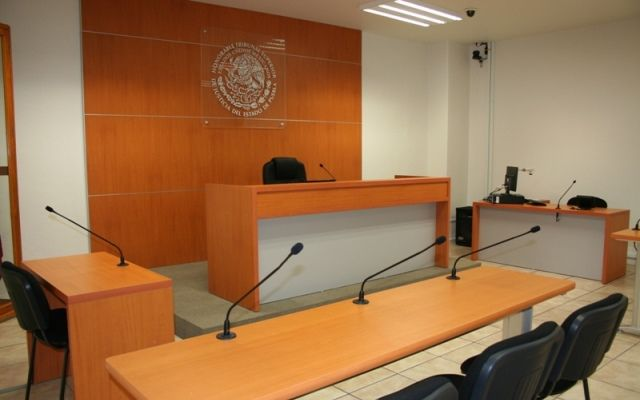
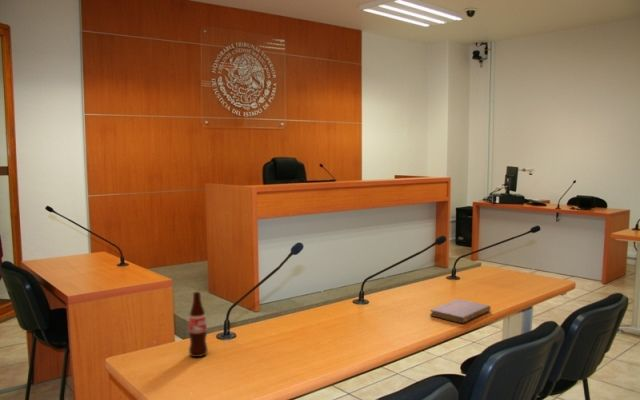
+ notebook [429,298,492,324]
+ bottle [187,291,209,358]
